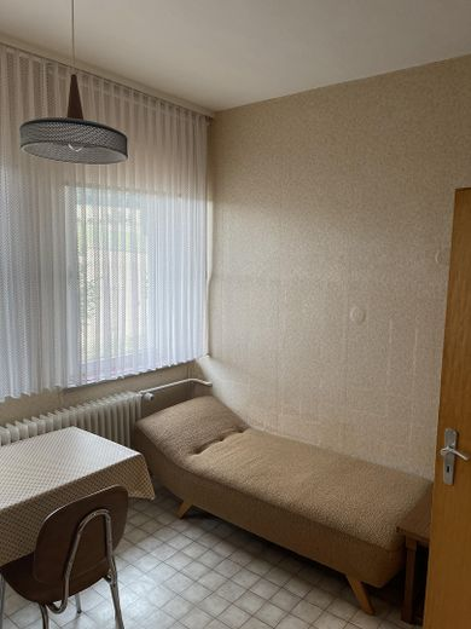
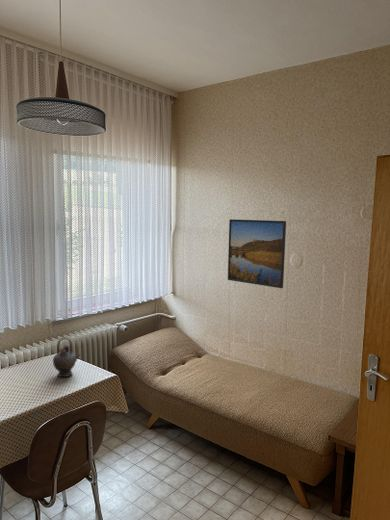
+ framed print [227,218,287,289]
+ teapot [52,337,82,378]
